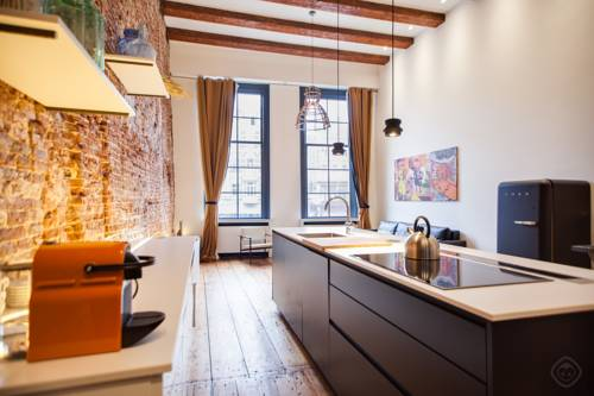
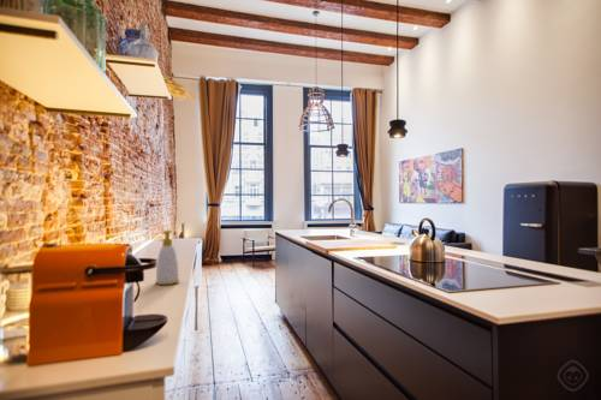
+ soap bottle [154,229,180,286]
